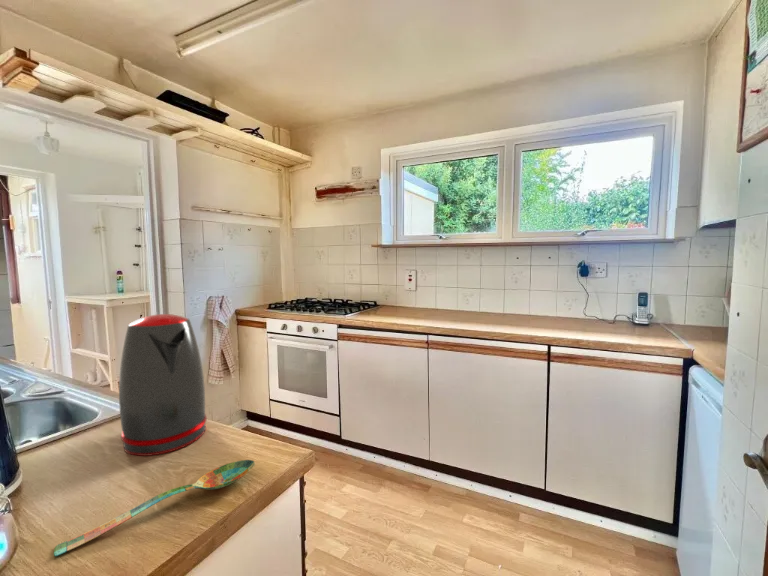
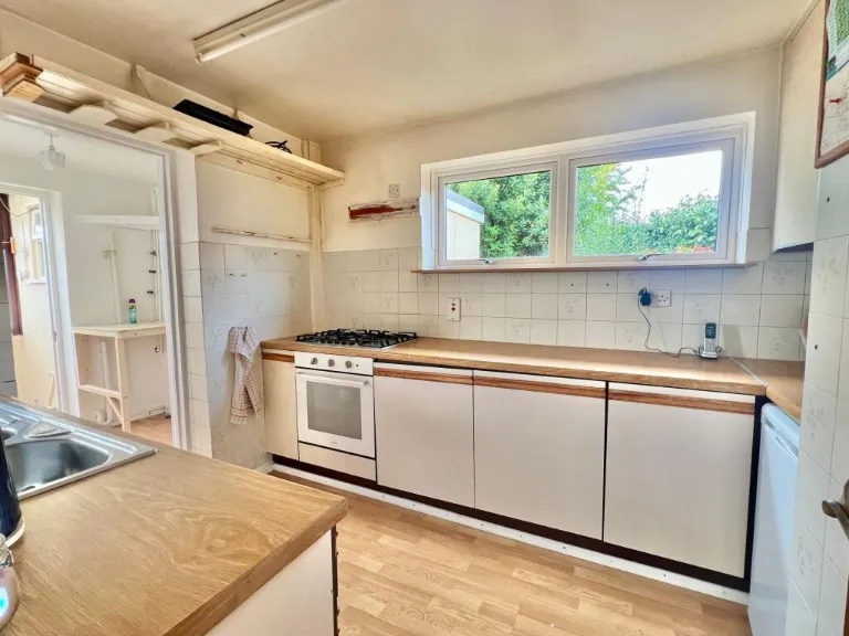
- kettle [118,313,208,457]
- spoon [53,459,256,557]
